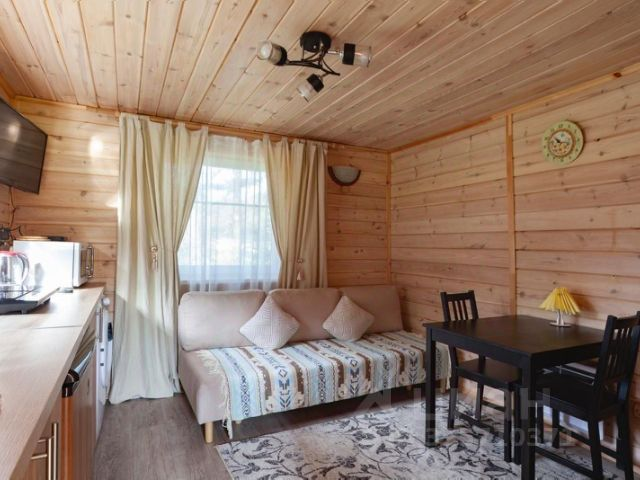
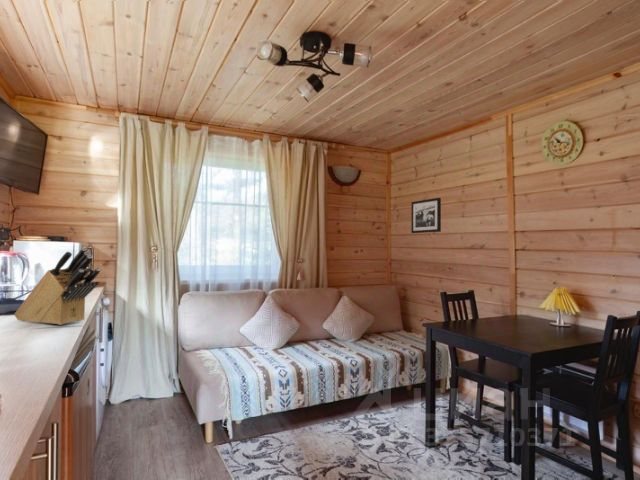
+ knife block [13,246,101,326]
+ picture frame [410,197,442,234]
